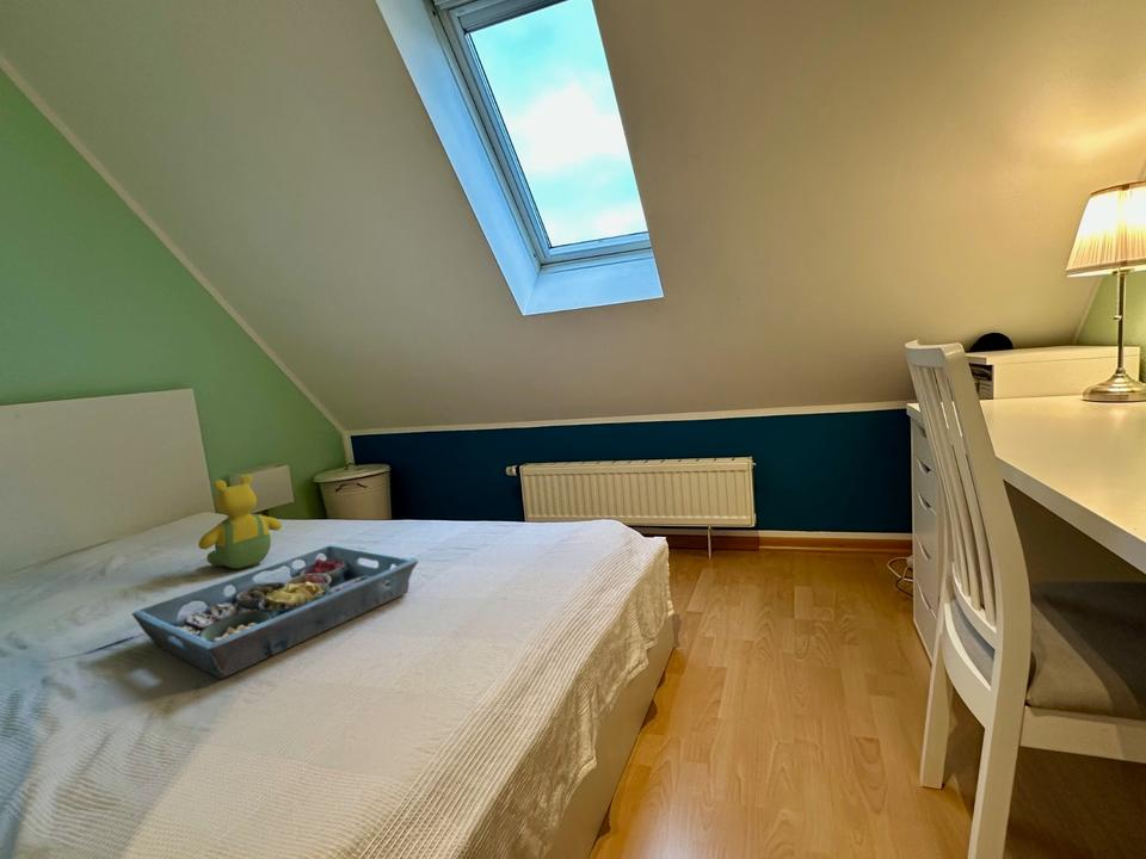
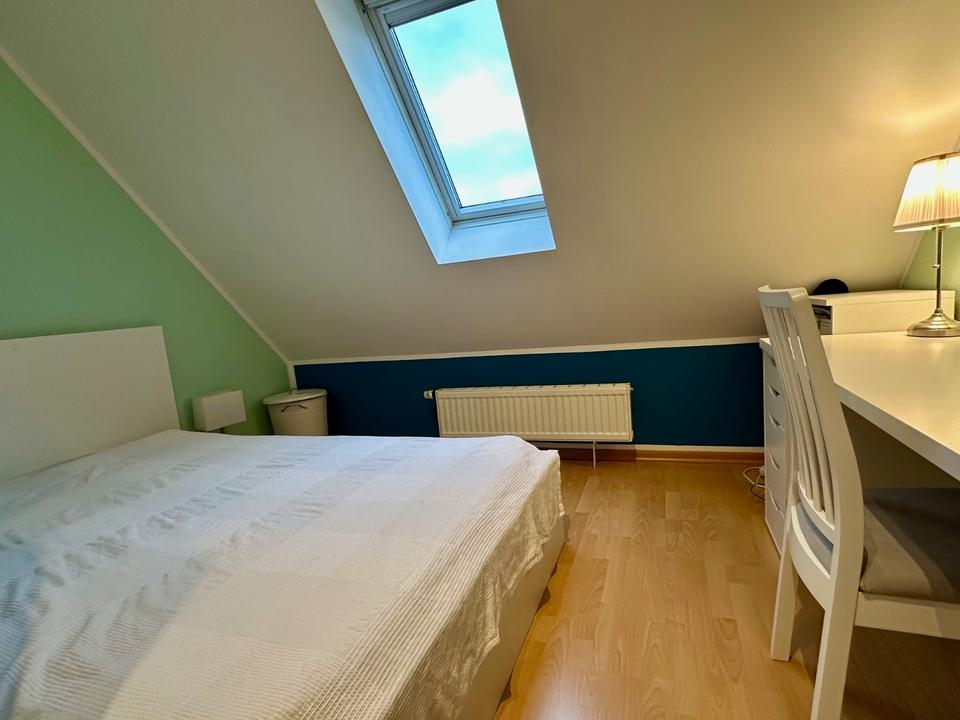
- teddy bear [197,474,283,570]
- serving tray [131,544,419,680]
